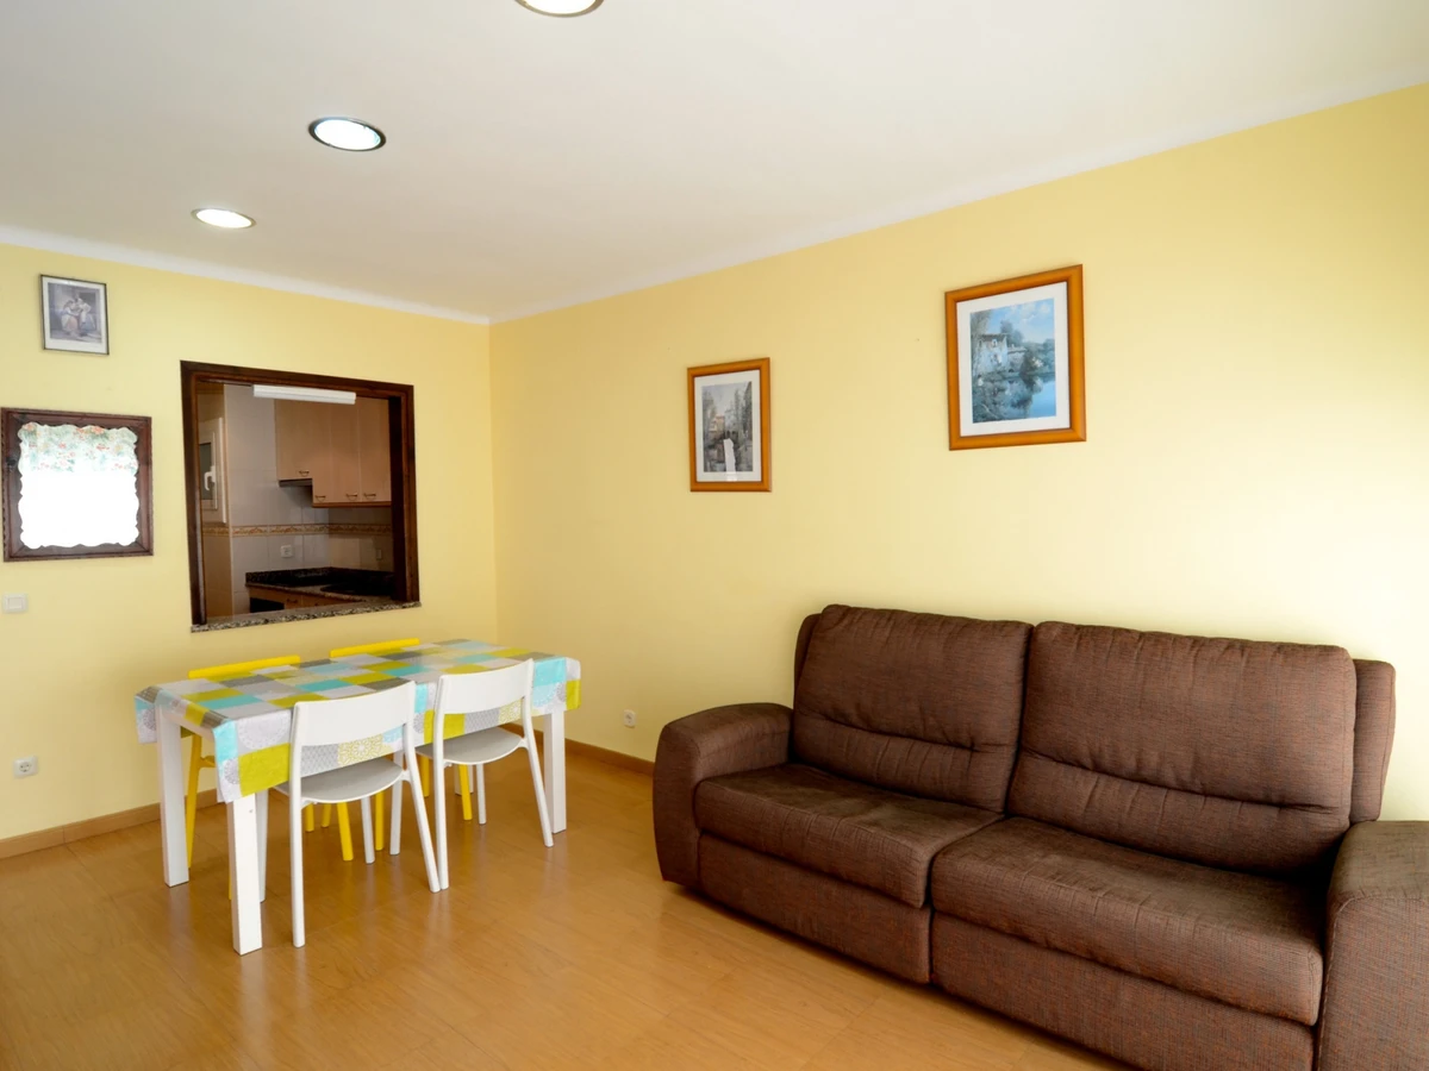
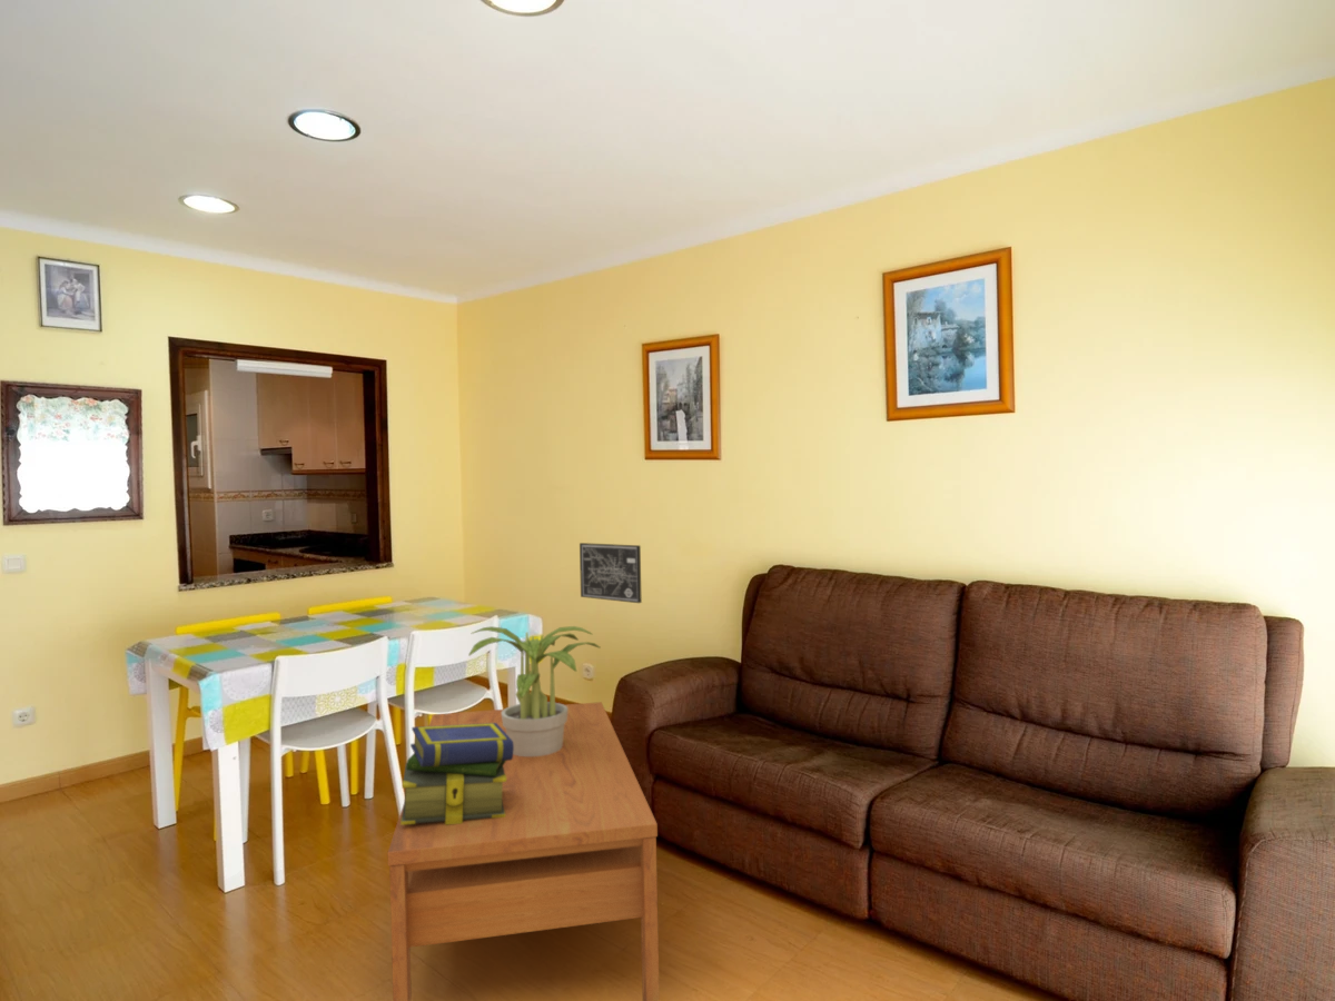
+ wall art [578,542,643,604]
+ stack of books [400,723,514,825]
+ potted plant [467,625,602,756]
+ coffee table [387,701,661,1001]
